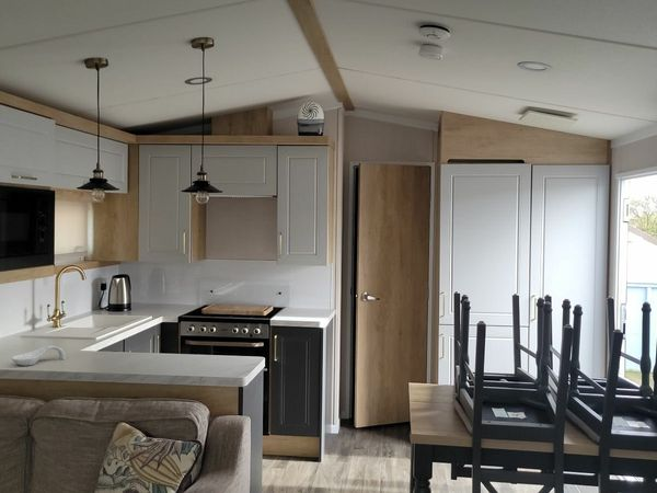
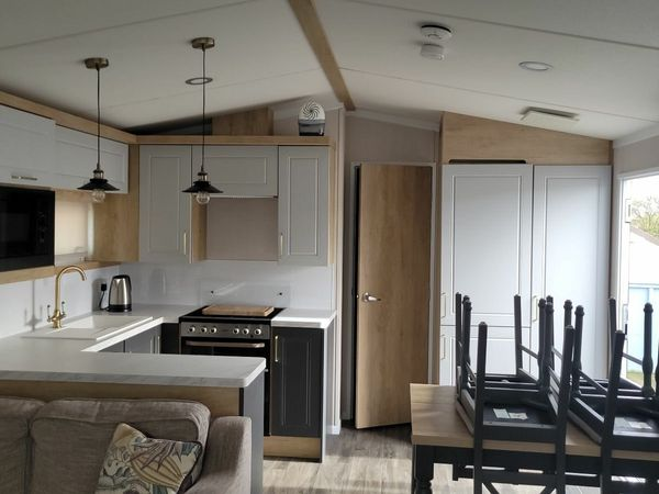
- spoon rest [11,345,67,367]
